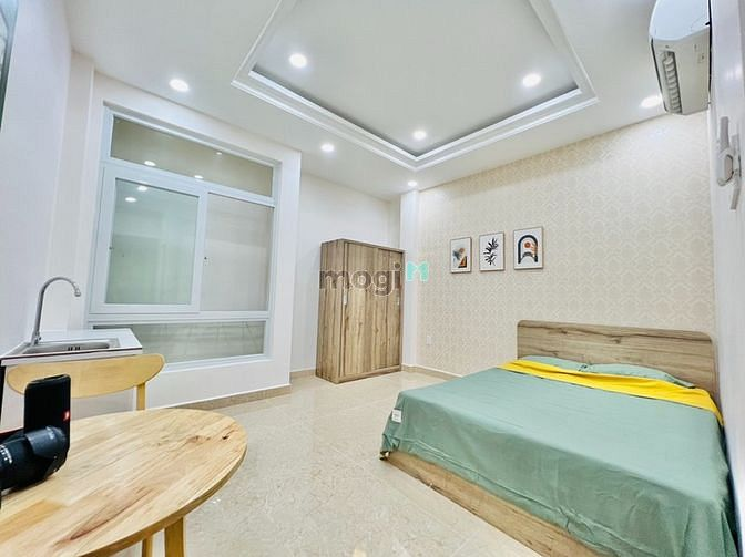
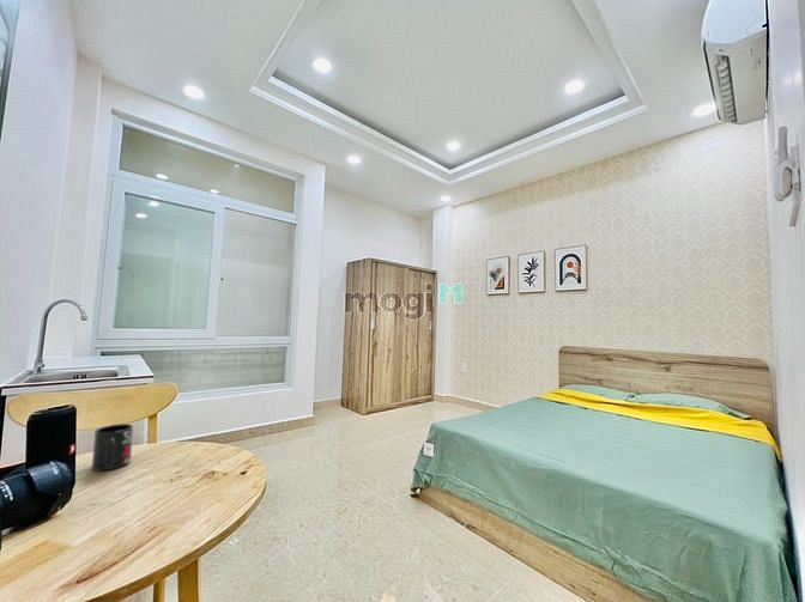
+ mug [91,422,134,472]
